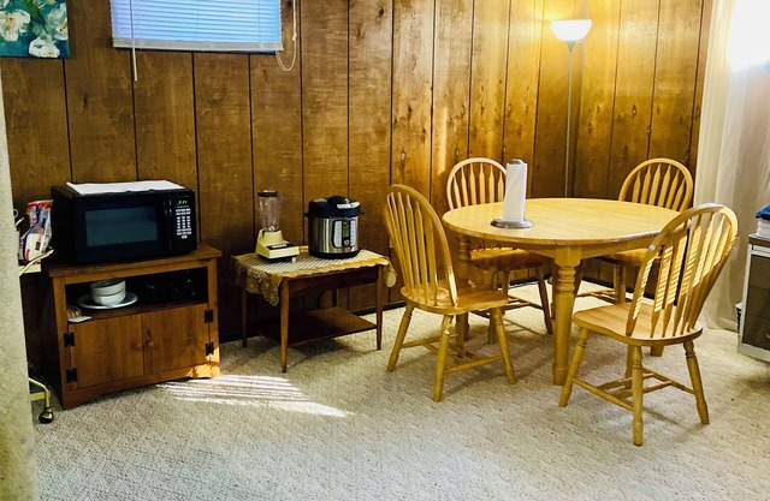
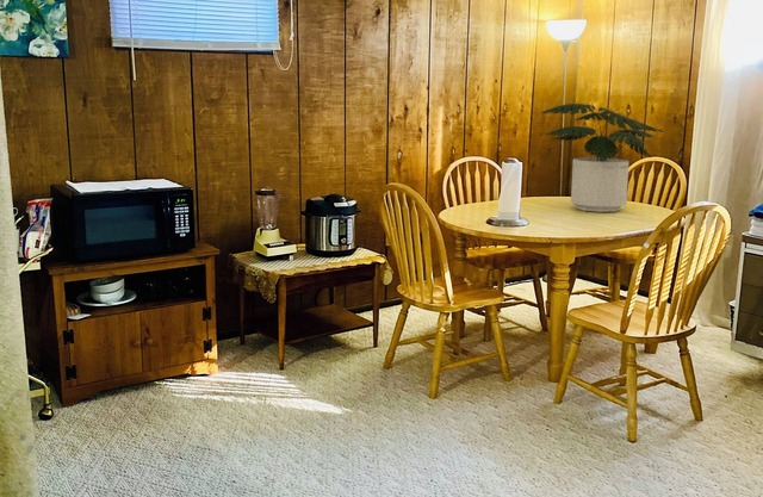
+ potted plant [540,102,665,213]
